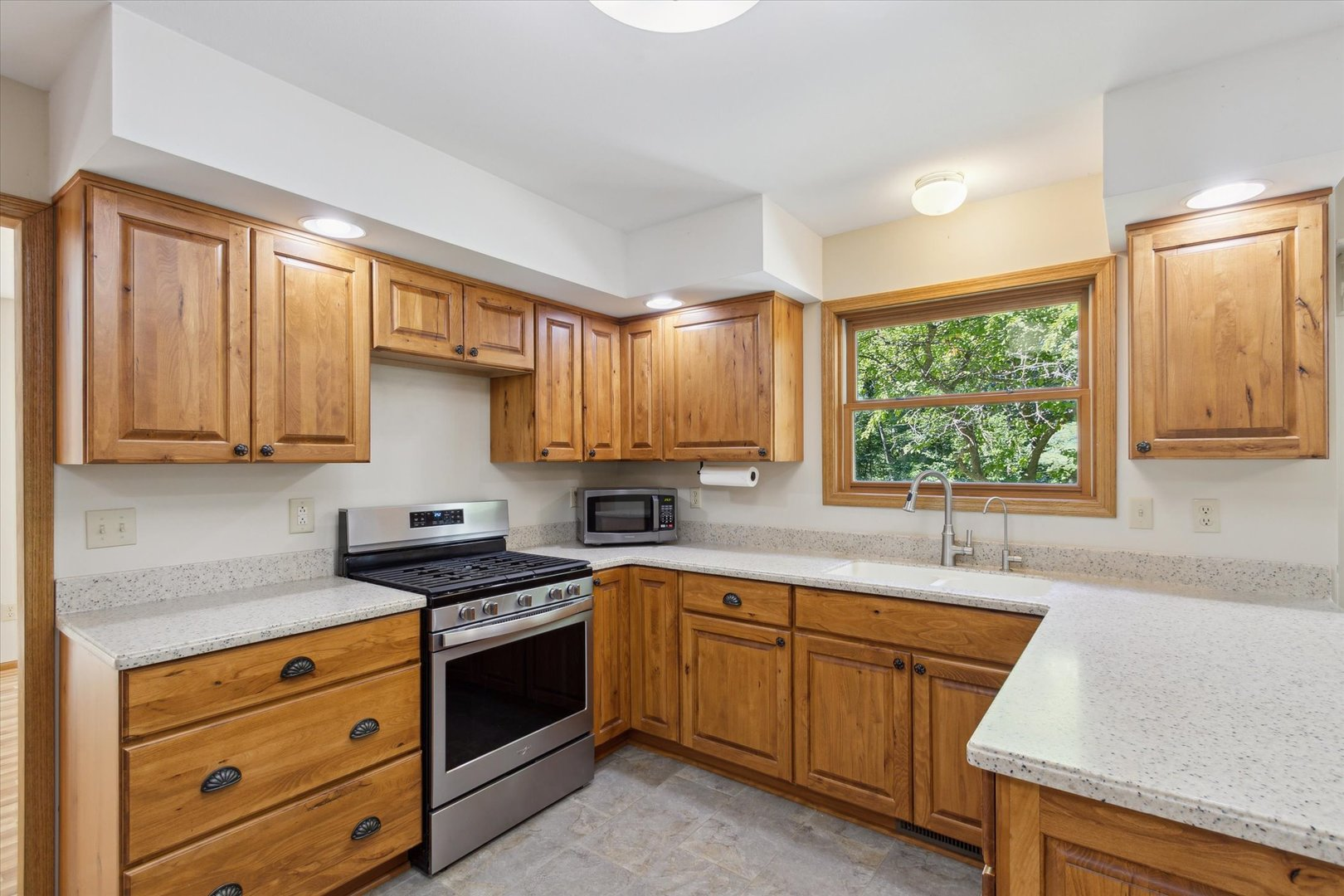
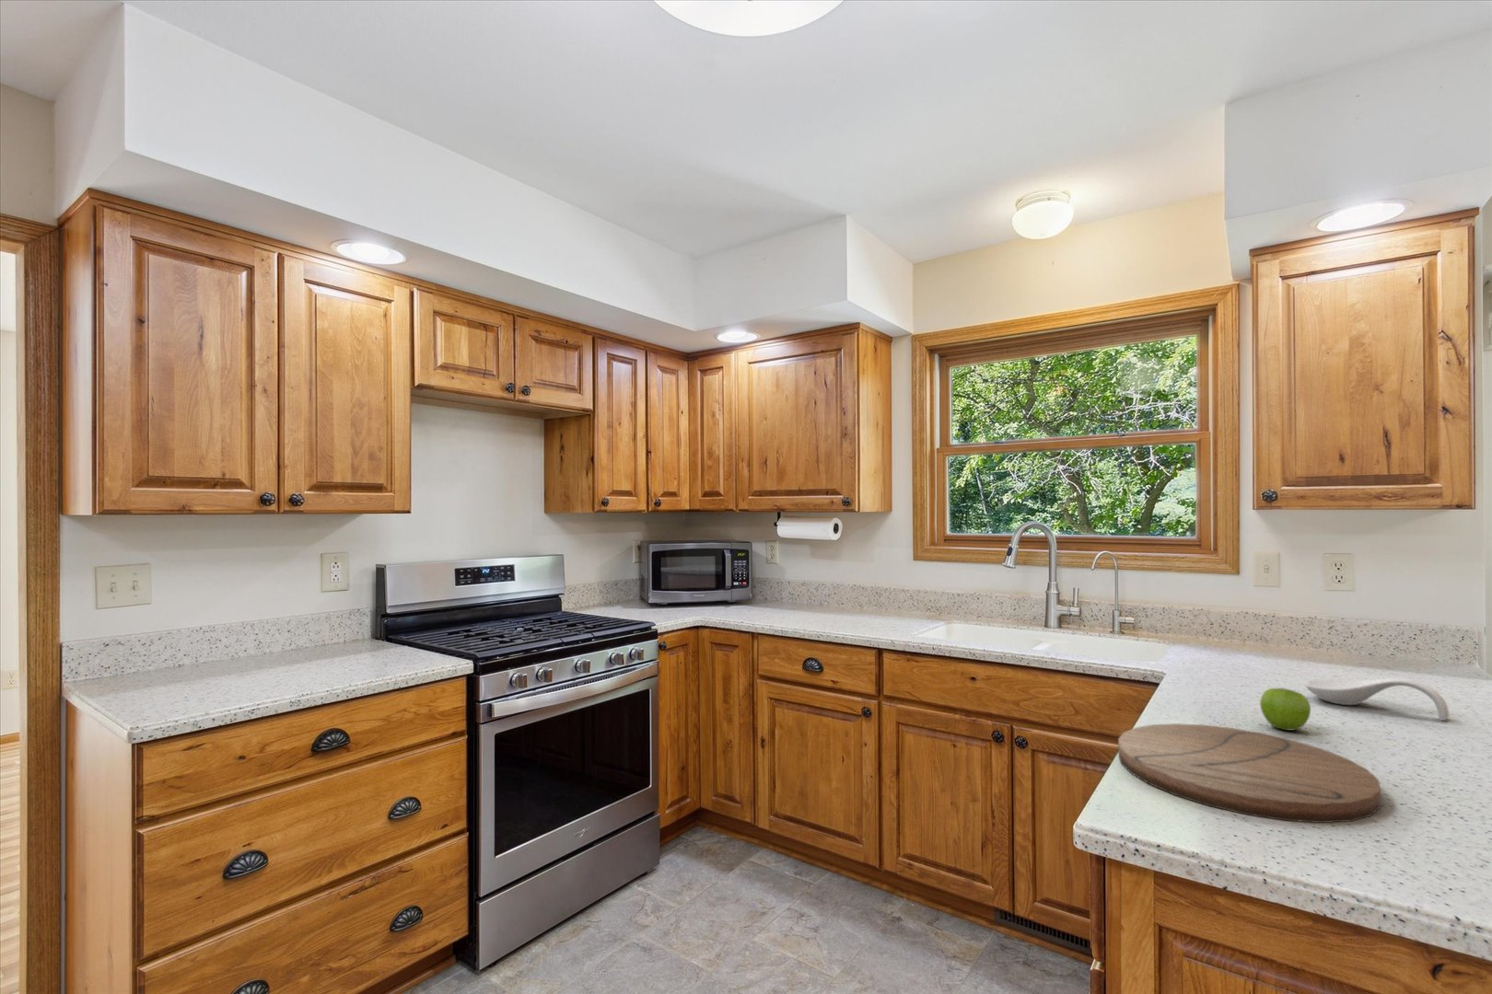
+ fruit [1259,688,1311,731]
+ cutting board [1117,722,1381,824]
+ spoon rest [1304,677,1450,721]
